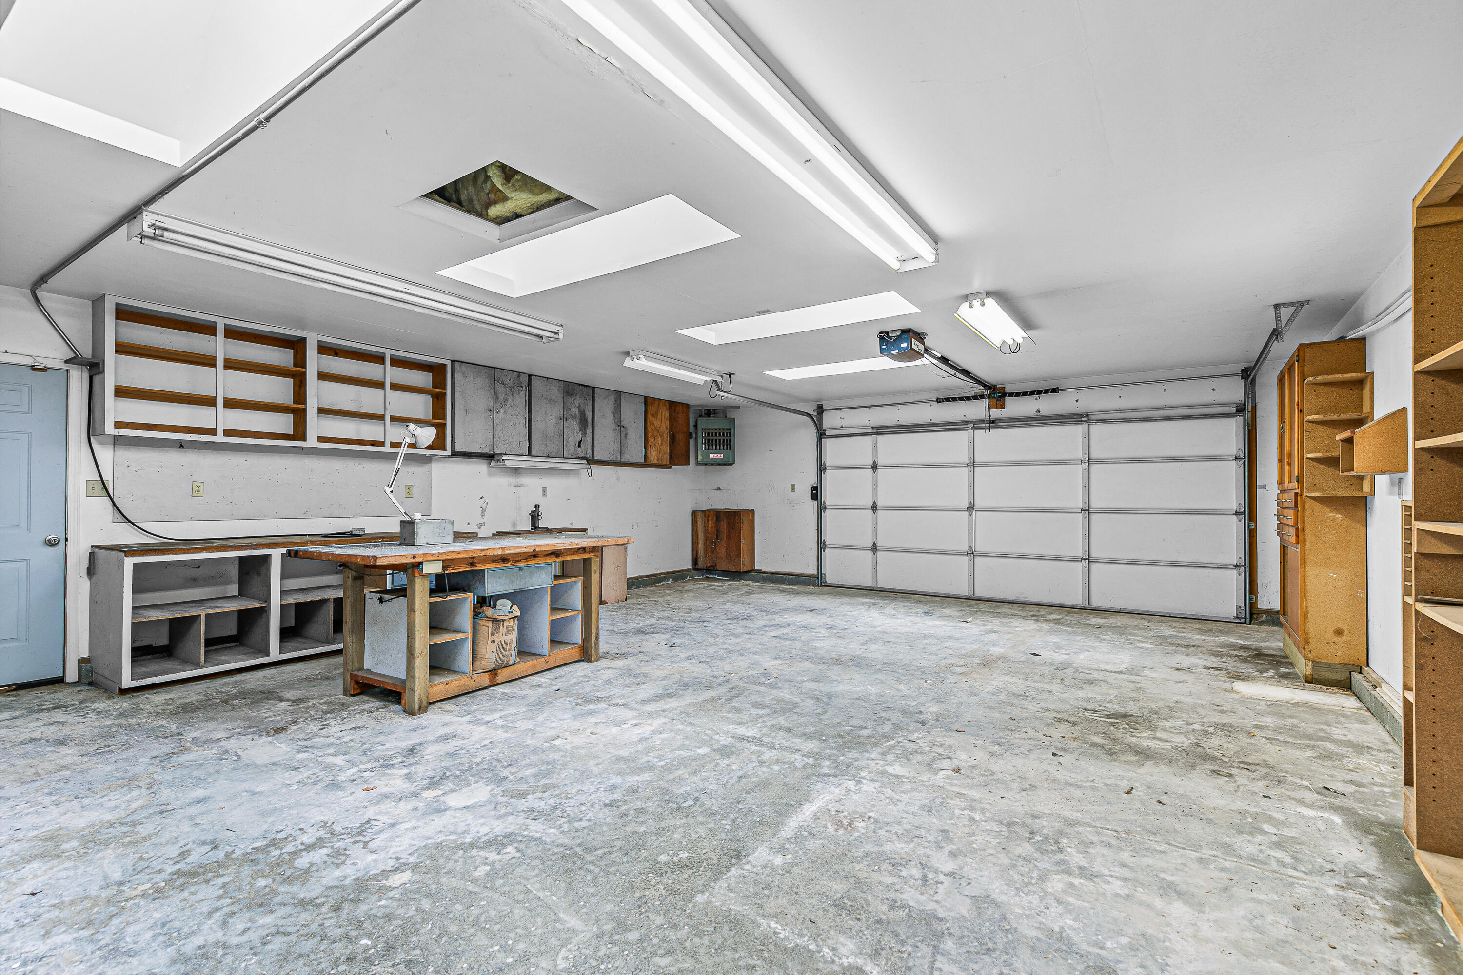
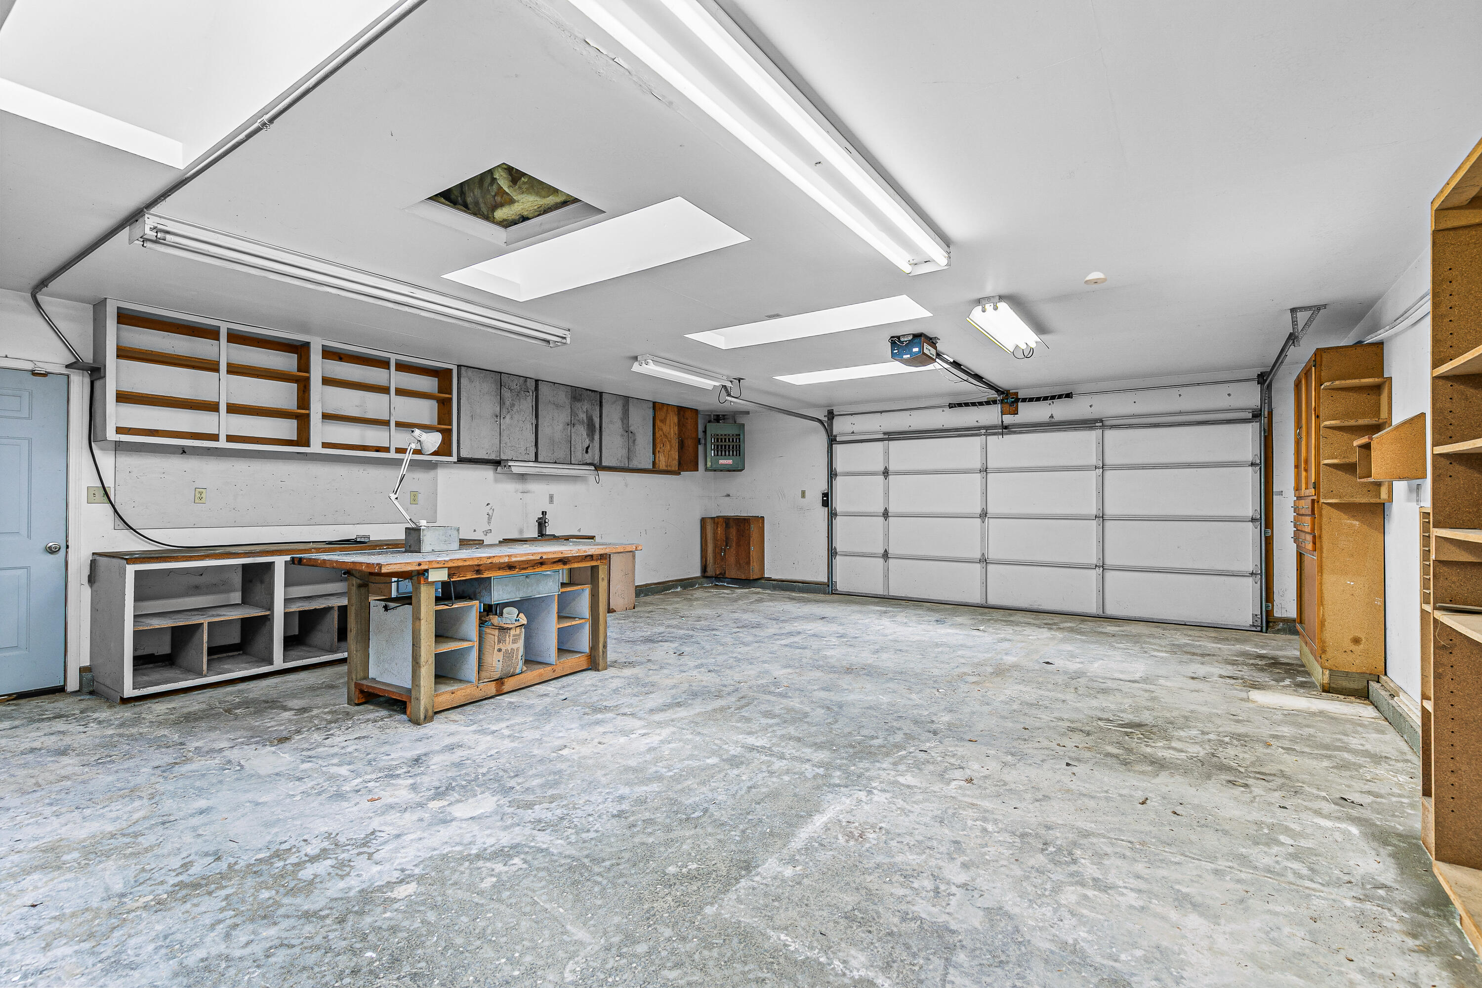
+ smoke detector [1083,271,1107,286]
